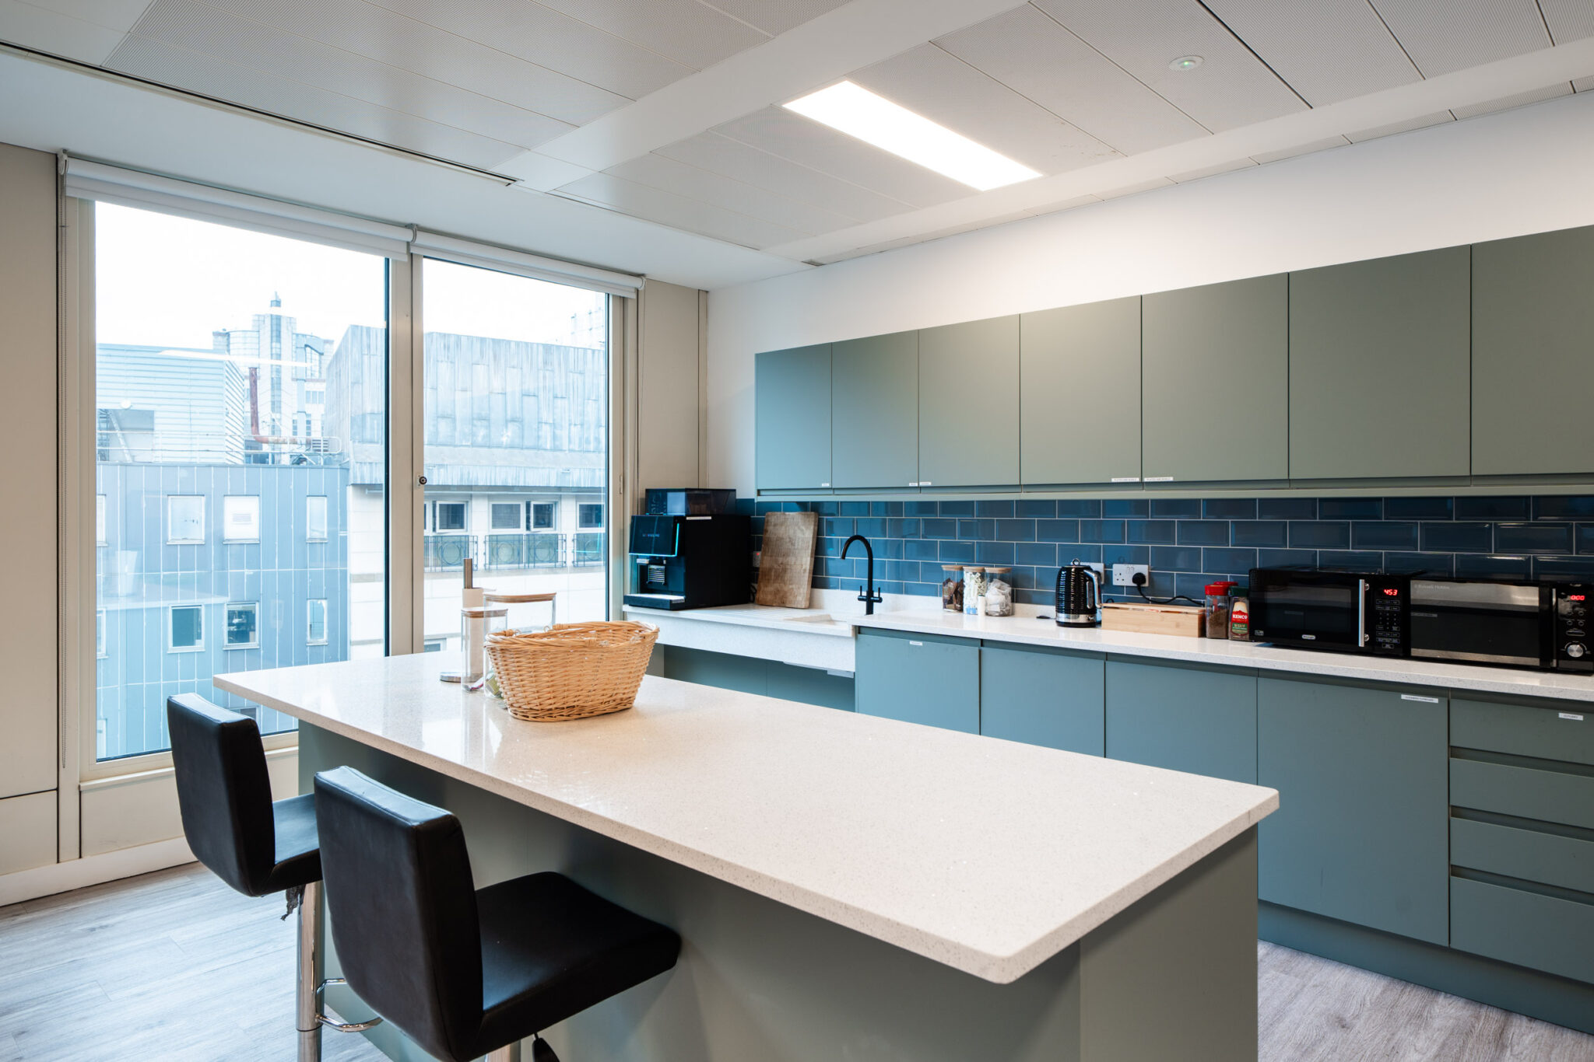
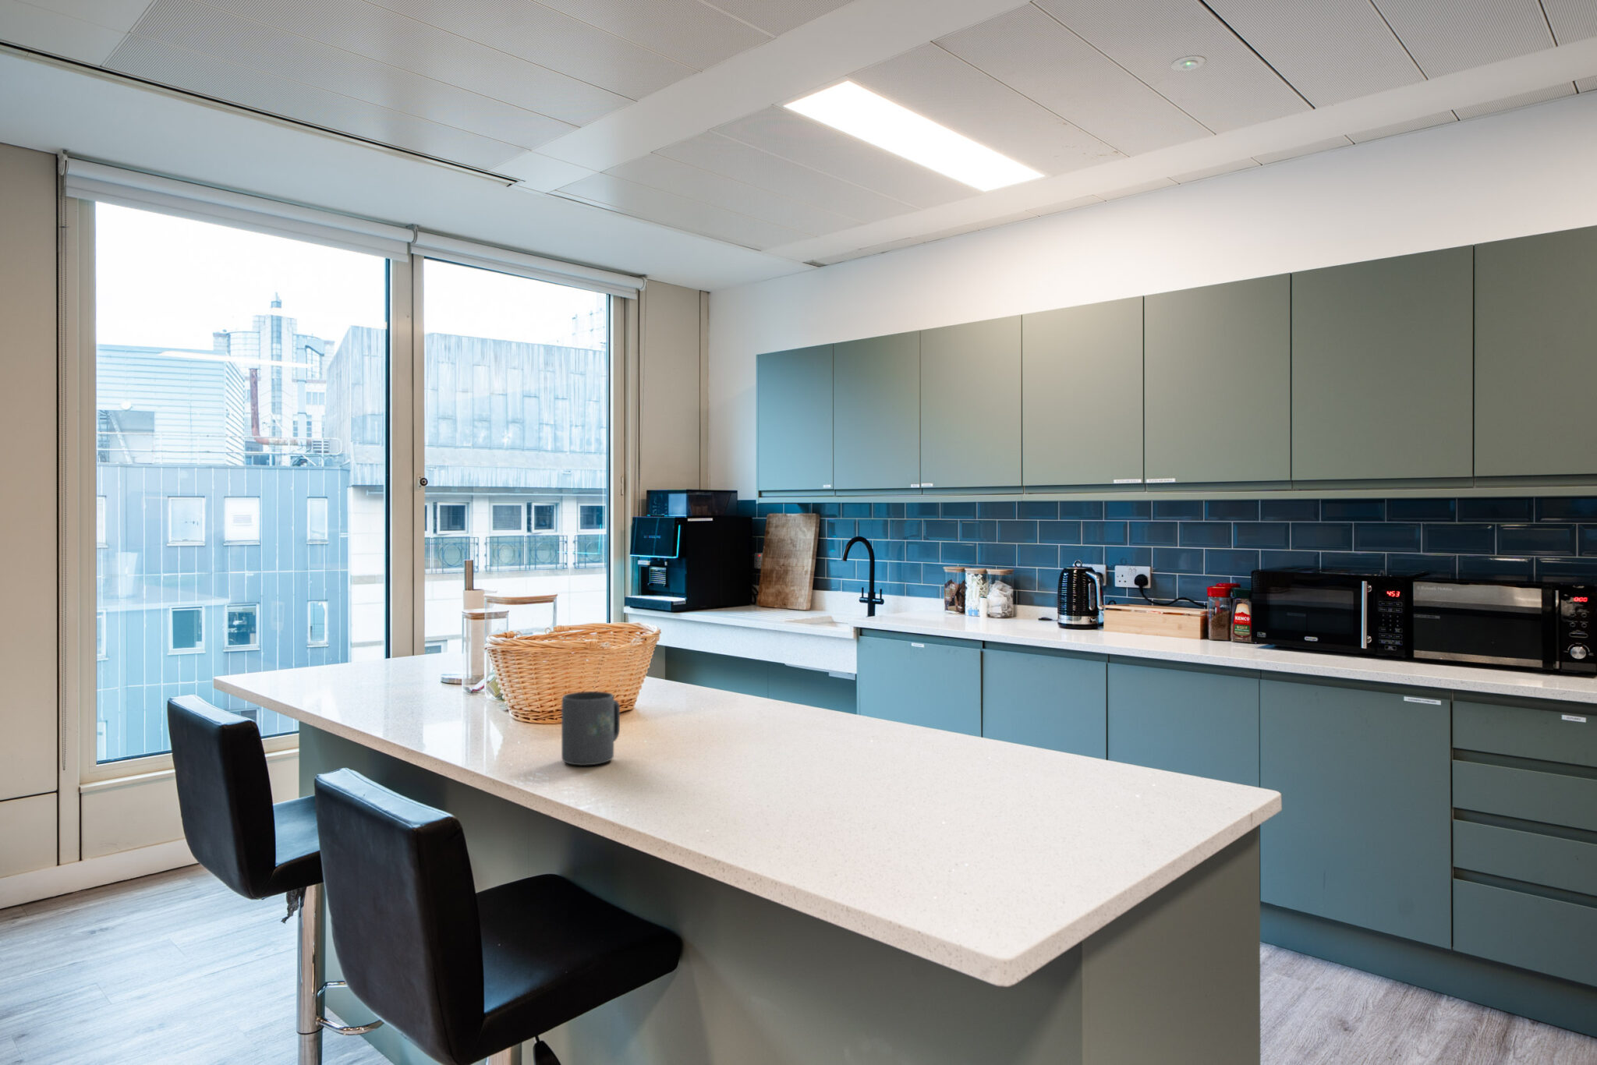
+ mug [561,691,620,767]
